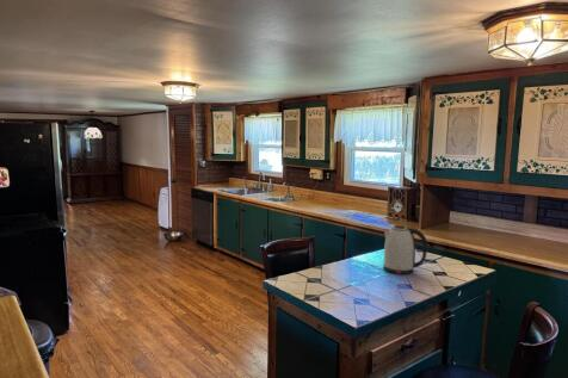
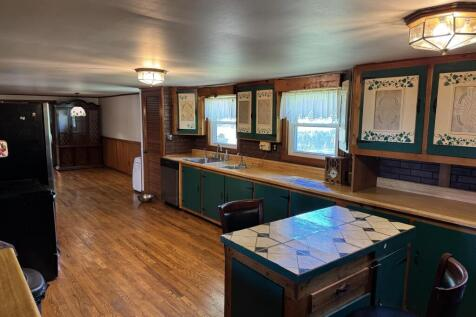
- kettle [382,224,428,275]
